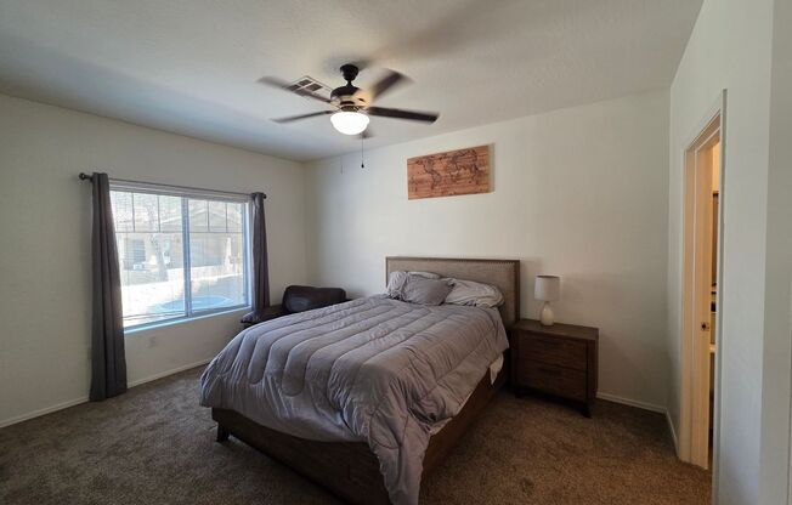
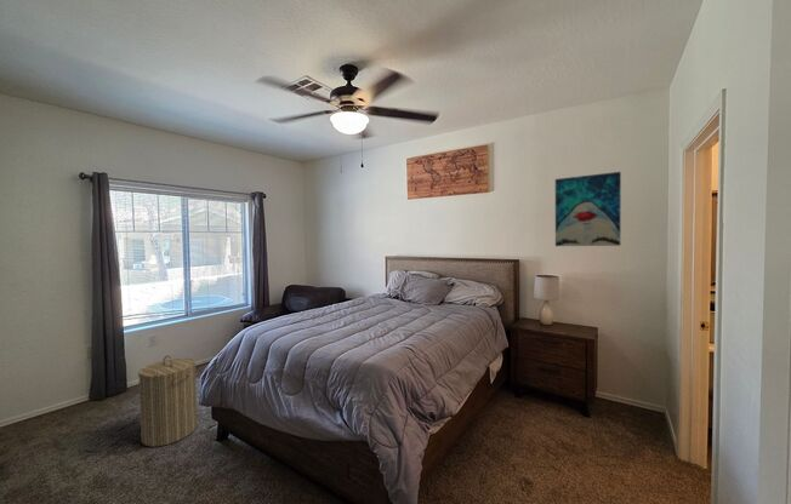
+ laundry hamper [137,354,199,448]
+ wall art [554,171,622,247]
